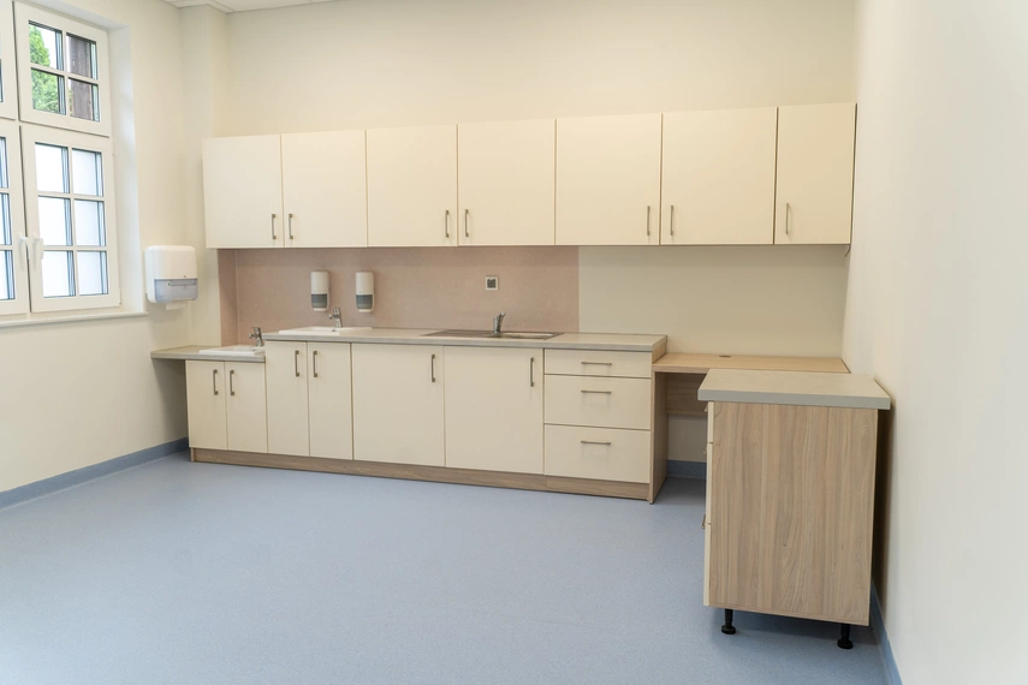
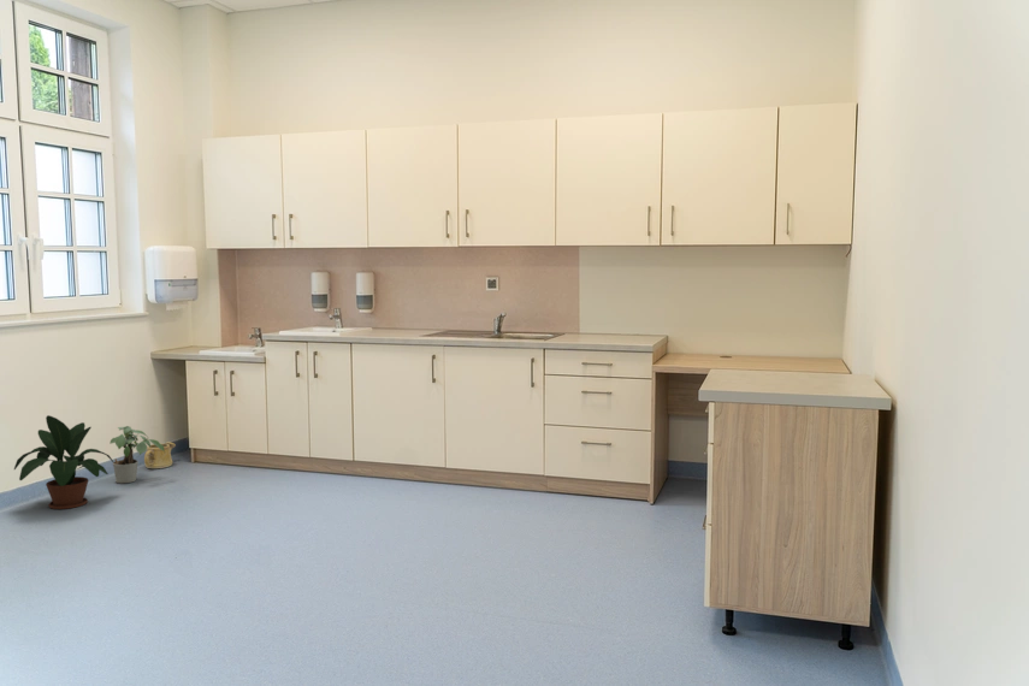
+ potted plant [13,414,114,510]
+ potted plant [110,425,165,484]
+ watering can [143,440,177,469]
